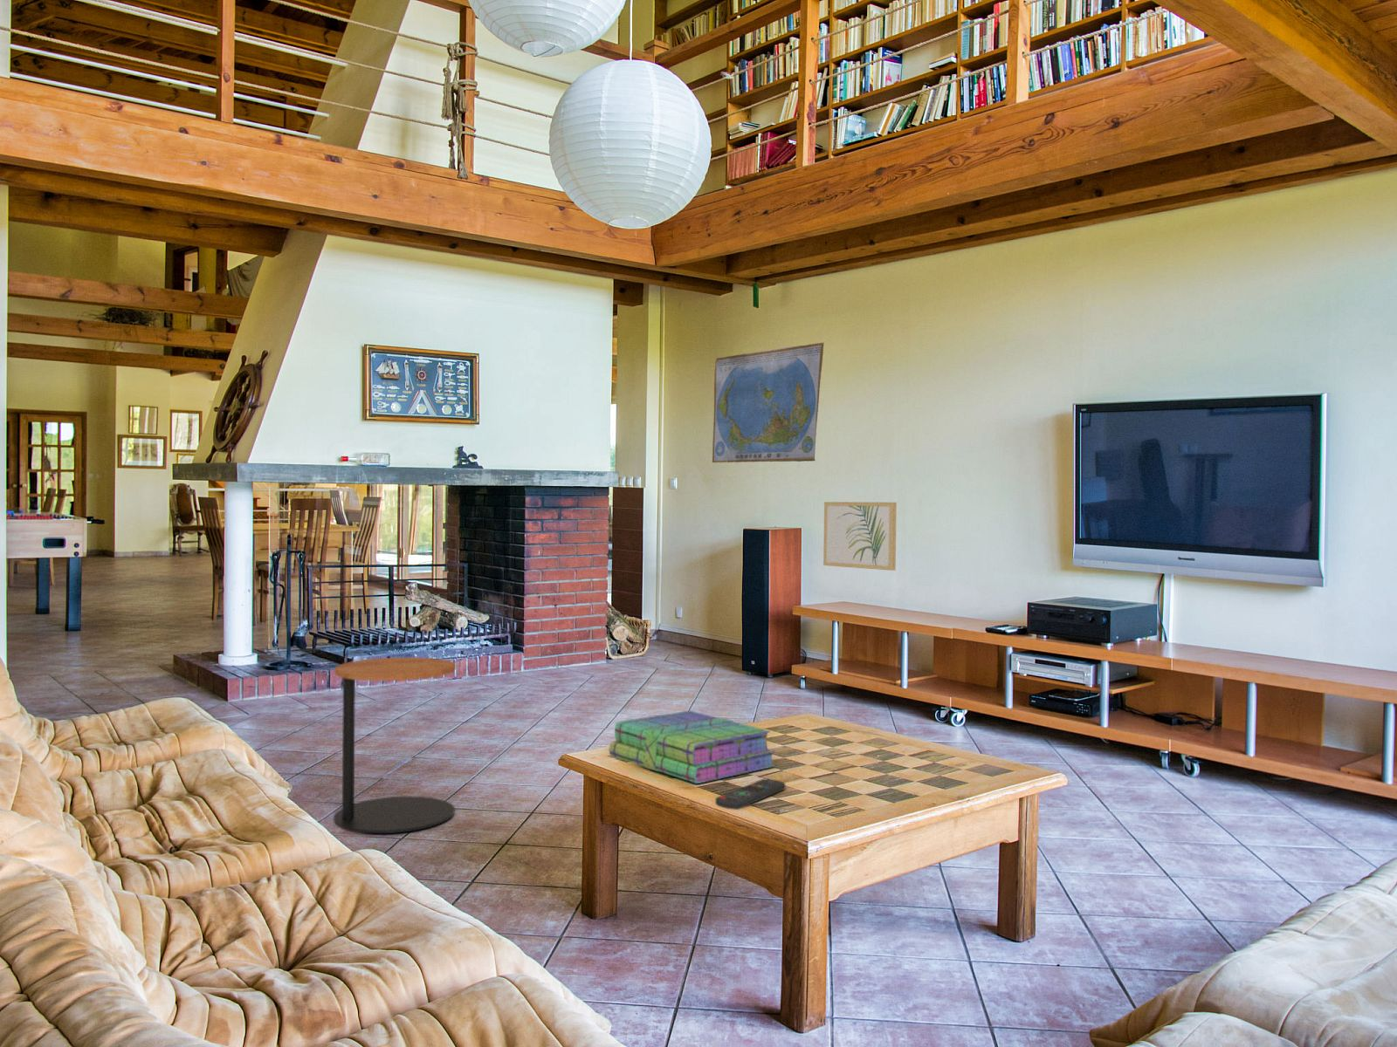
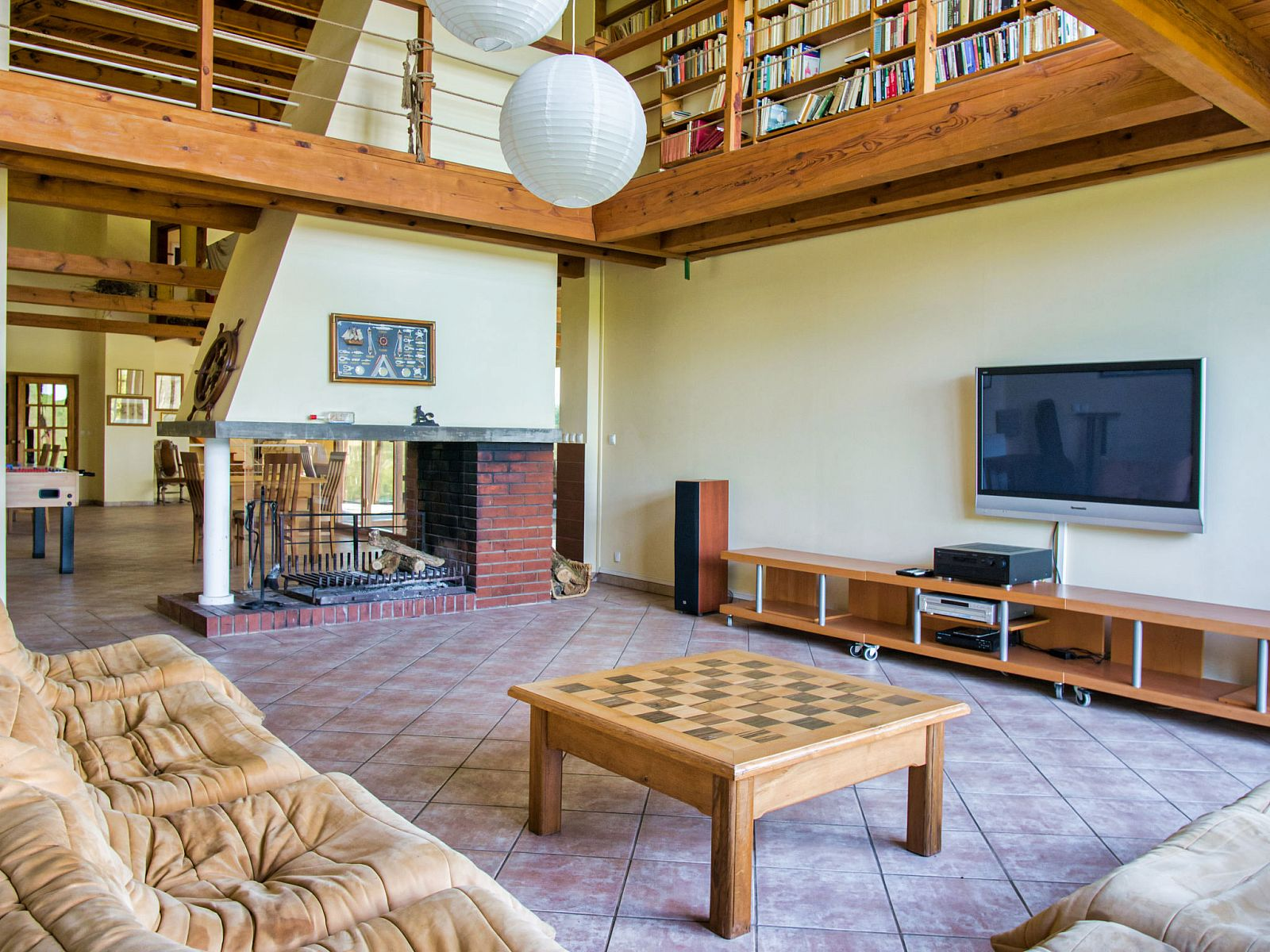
- remote control [714,779,785,811]
- wall art [823,500,898,572]
- stack of books [608,710,777,784]
- side table [332,657,457,834]
- world map [712,342,825,463]
